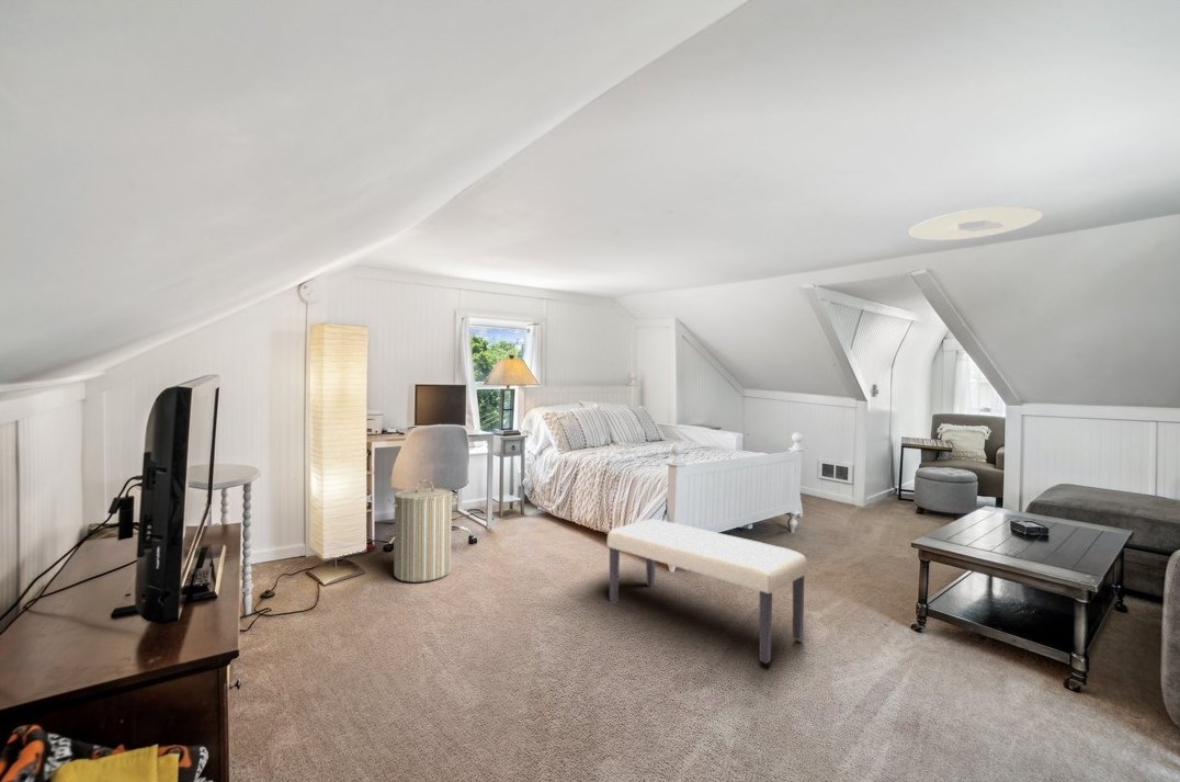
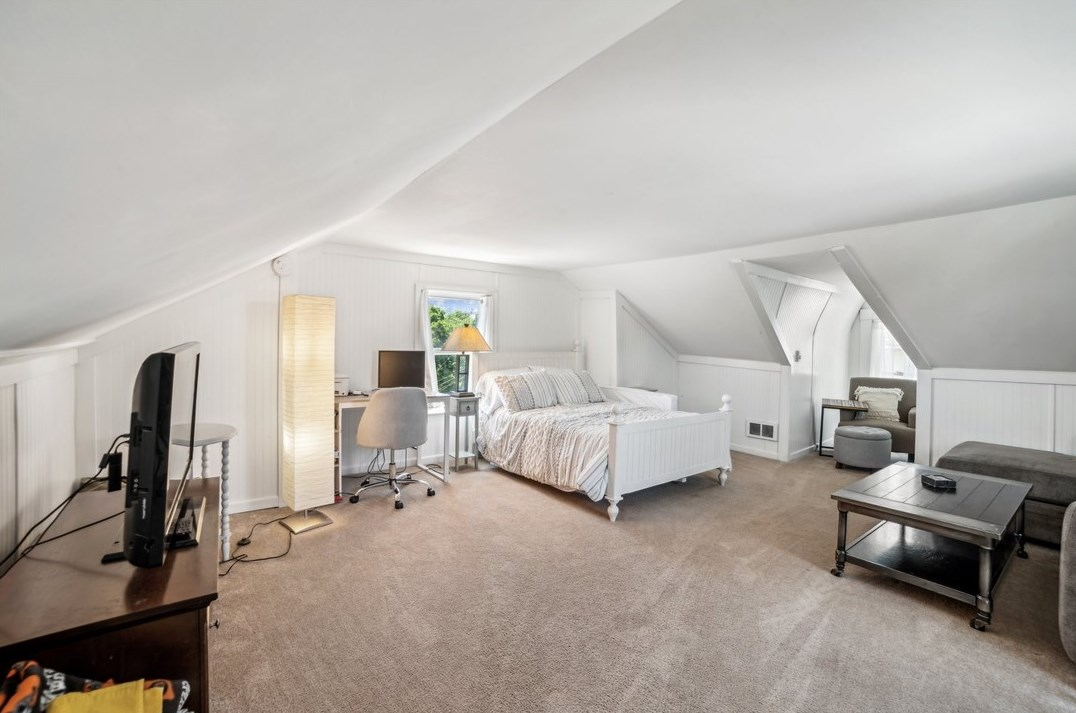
- bench [606,519,808,665]
- ceiling light [908,205,1044,241]
- laundry hamper [387,479,458,583]
